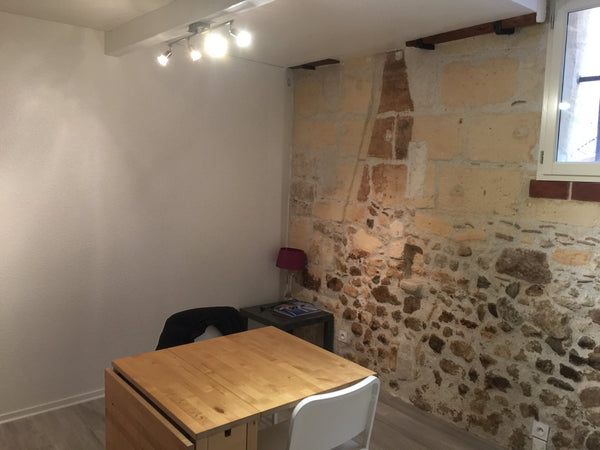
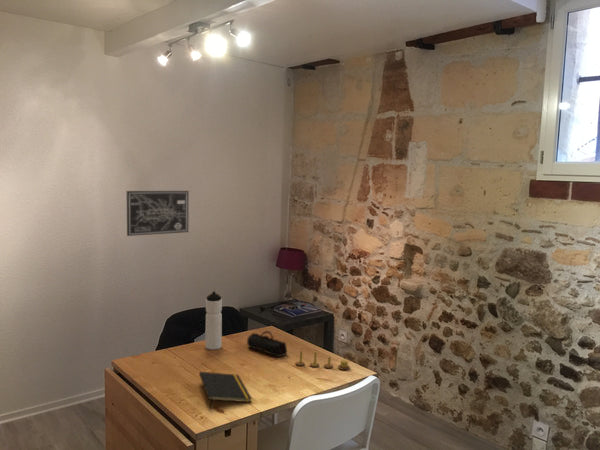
+ notepad [198,371,253,410]
+ water bottle [205,291,223,351]
+ wall art [126,190,189,237]
+ pencil case [246,330,288,358]
+ candle [294,349,351,371]
